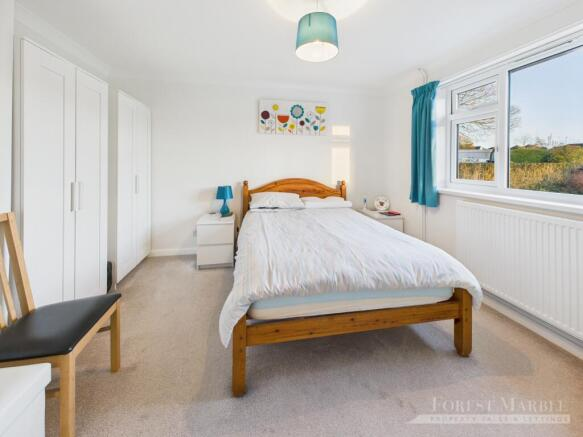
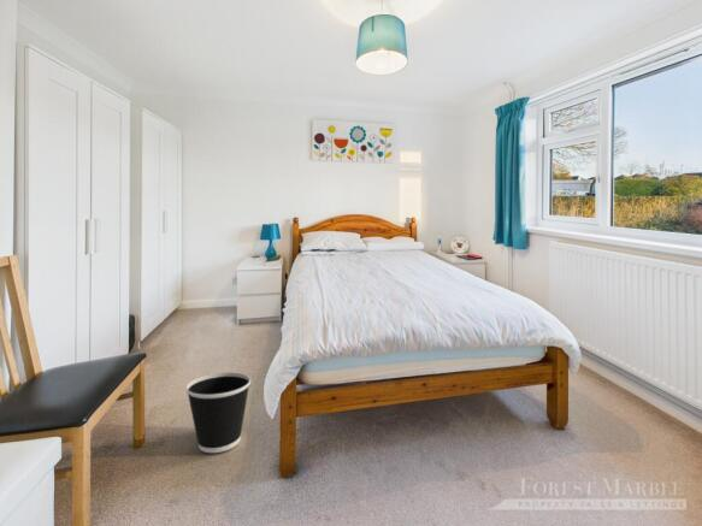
+ wastebasket [184,371,252,454]
